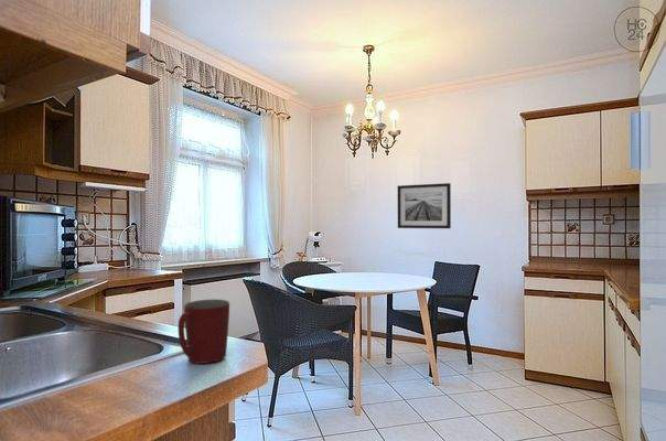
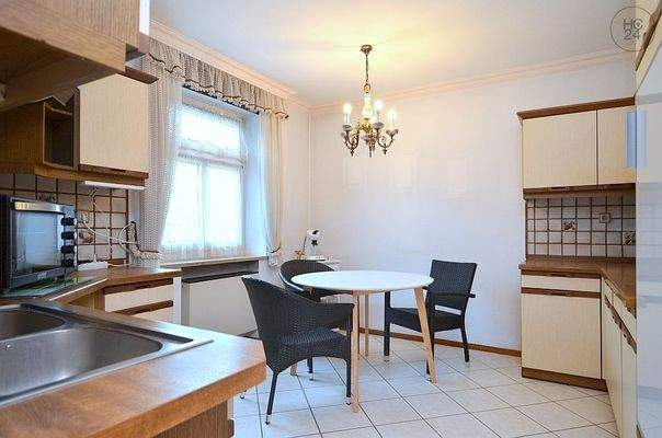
- mug [178,299,230,365]
- wall art [397,182,452,229]
